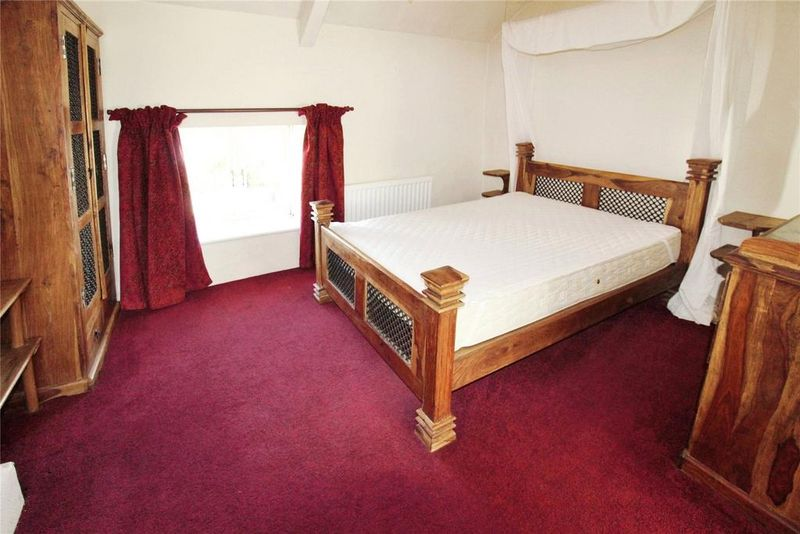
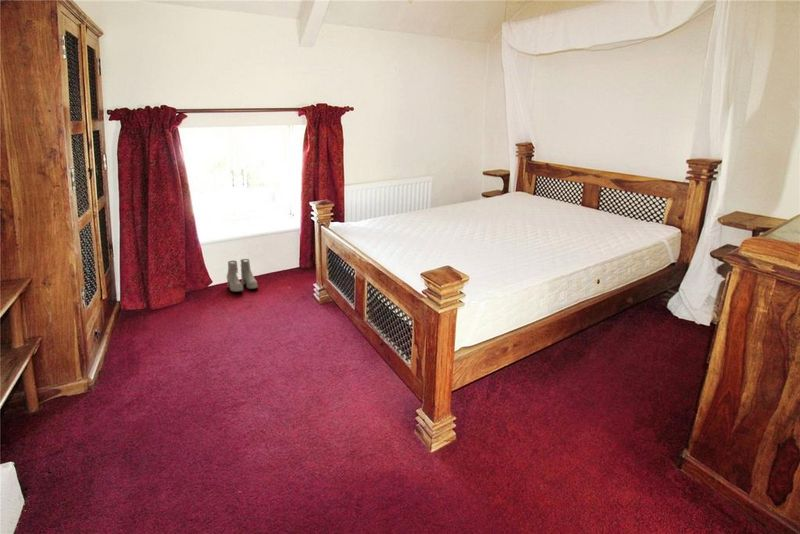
+ boots [226,258,259,293]
